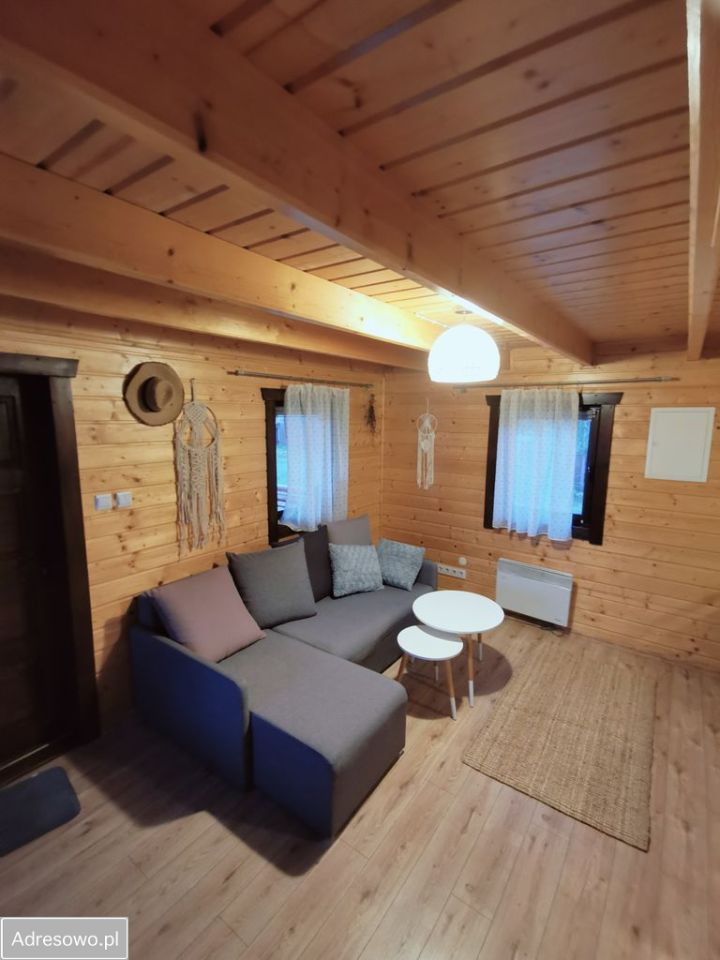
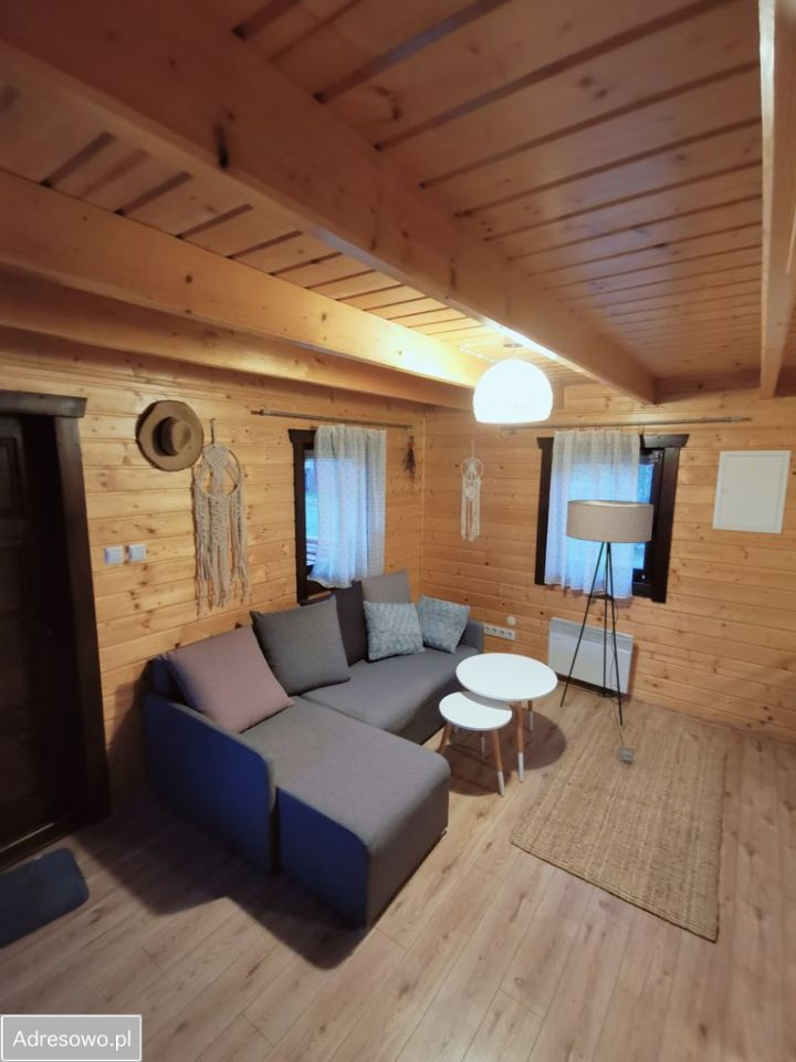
+ floor lamp [558,499,654,763]
